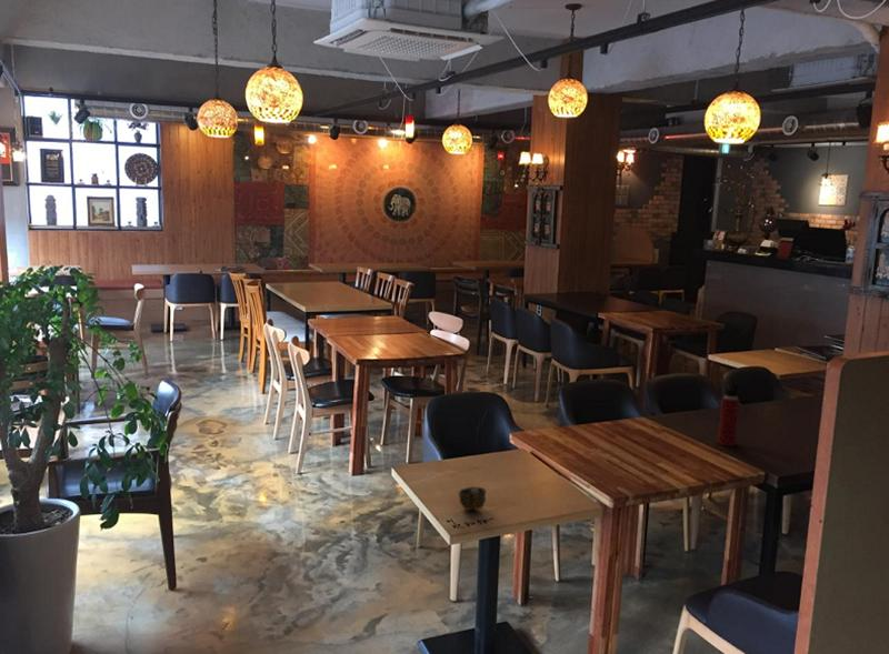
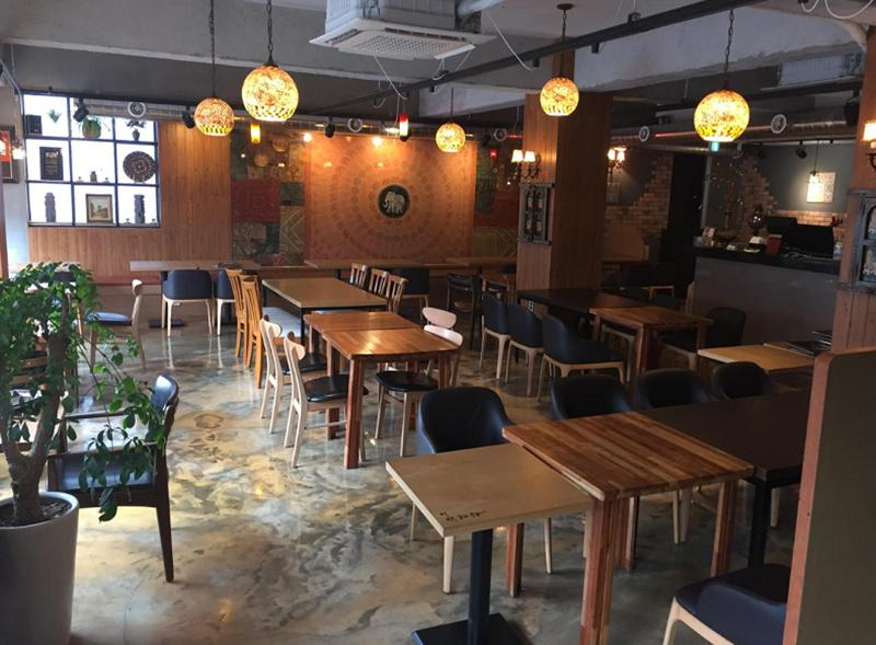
- water bottle [717,380,741,447]
- cup [457,485,488,512]
